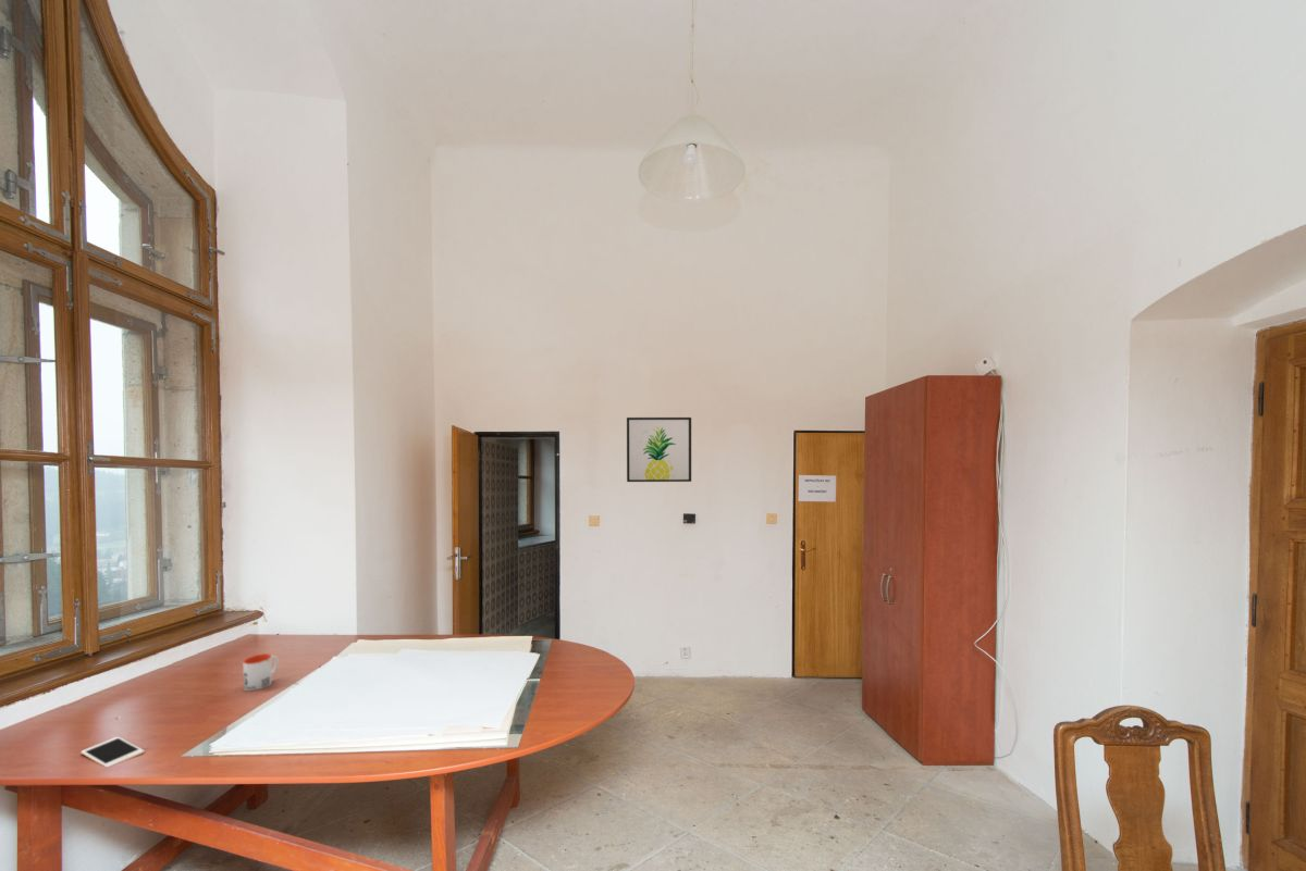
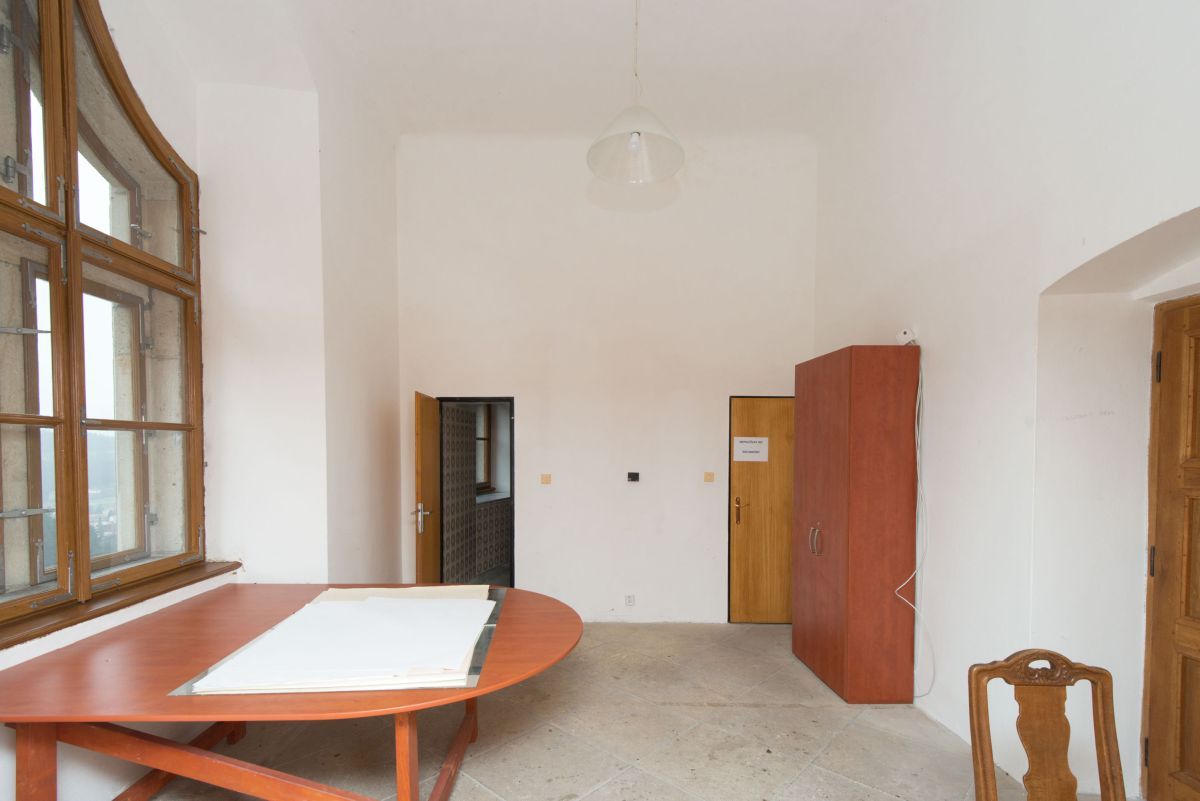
- wall art [626,416,692,483]
- cell phone [79,736,145,768]
- mug [242,652,280,692]
